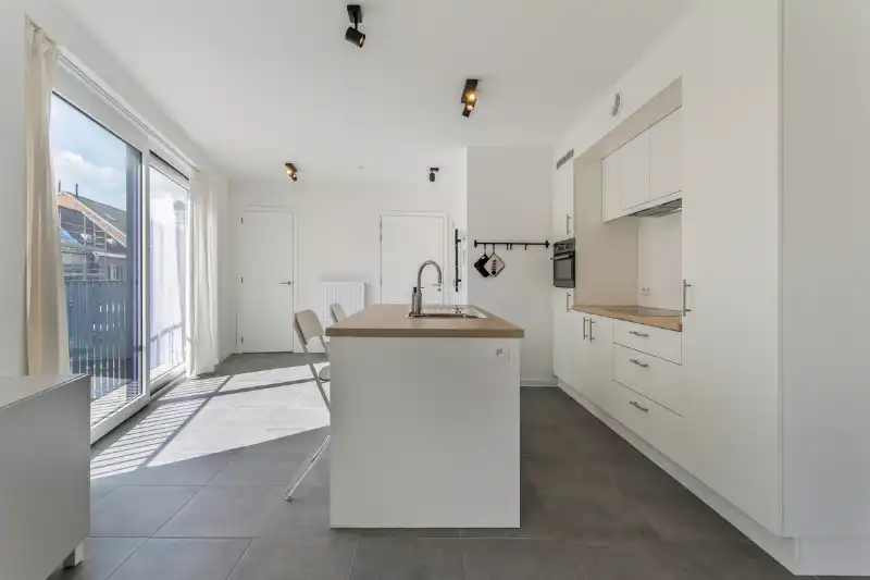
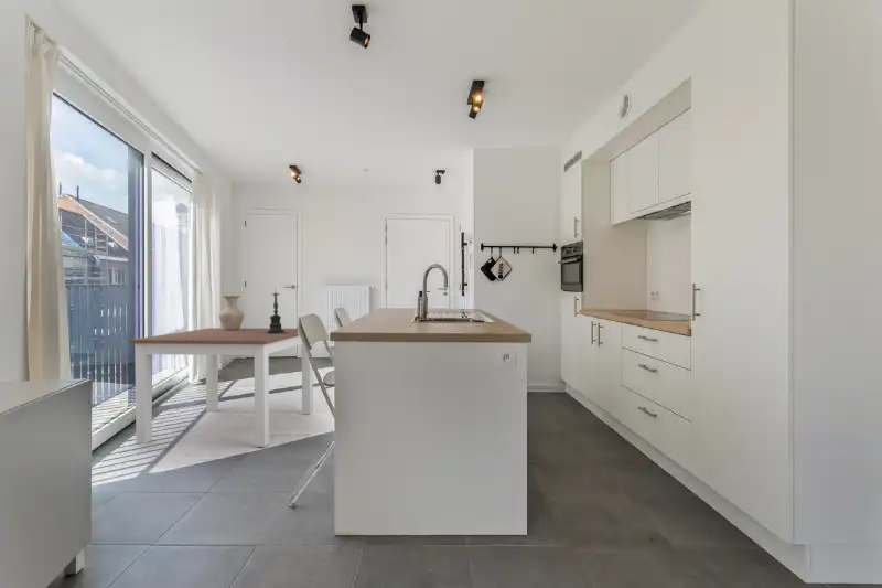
+ dining table [128,327,314,448]
+ vase [218,295,246,330]
+ candle holder [263,286,291,334]
